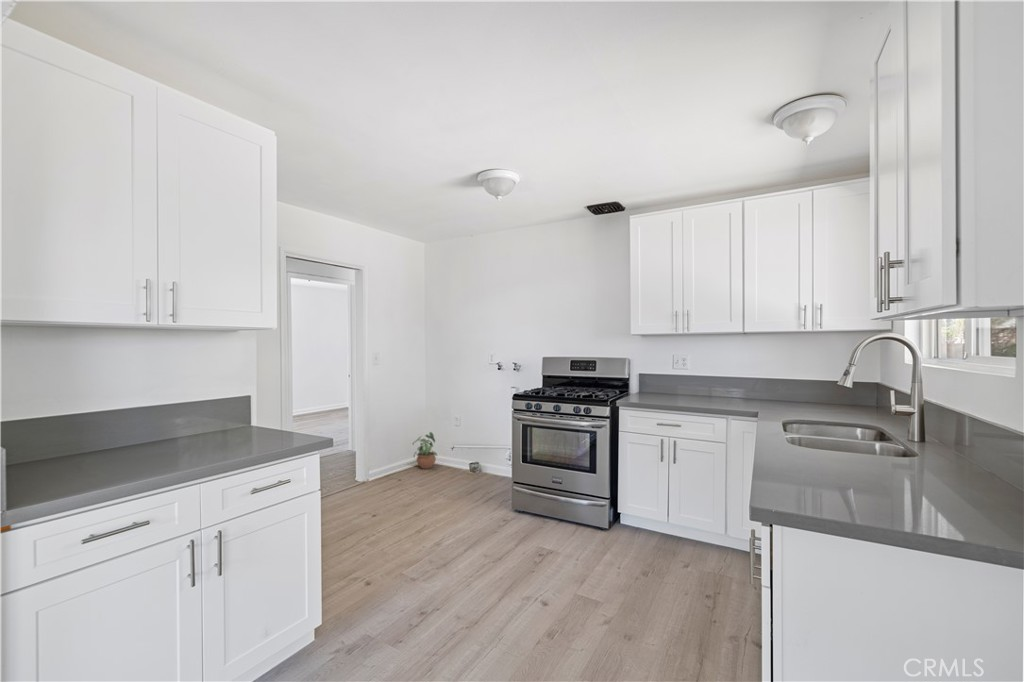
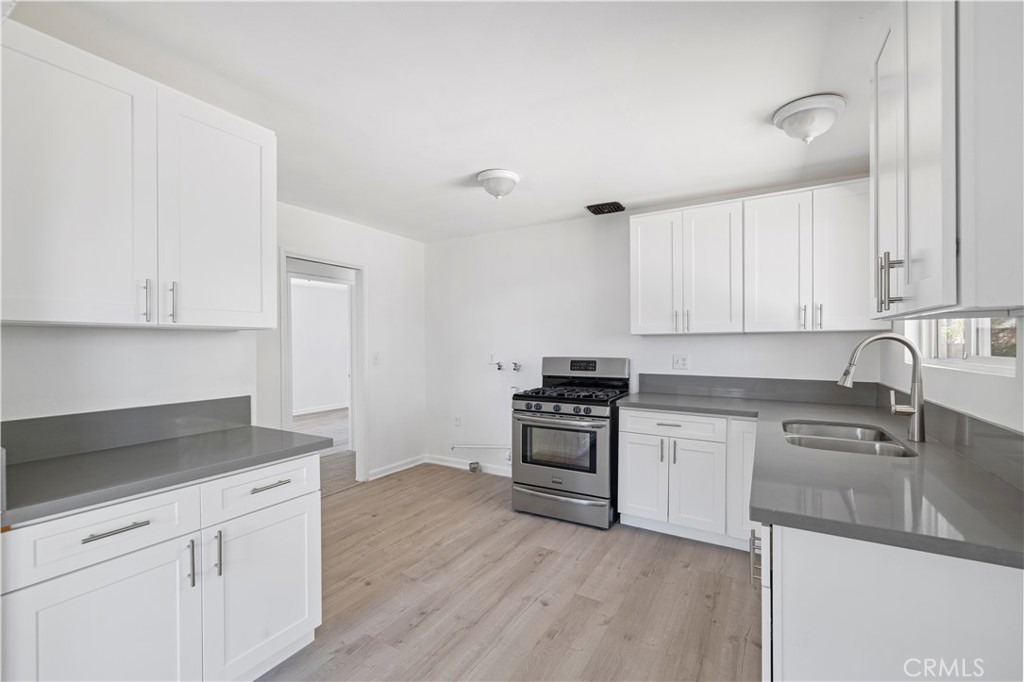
- potted plant [411,431,438,470]
